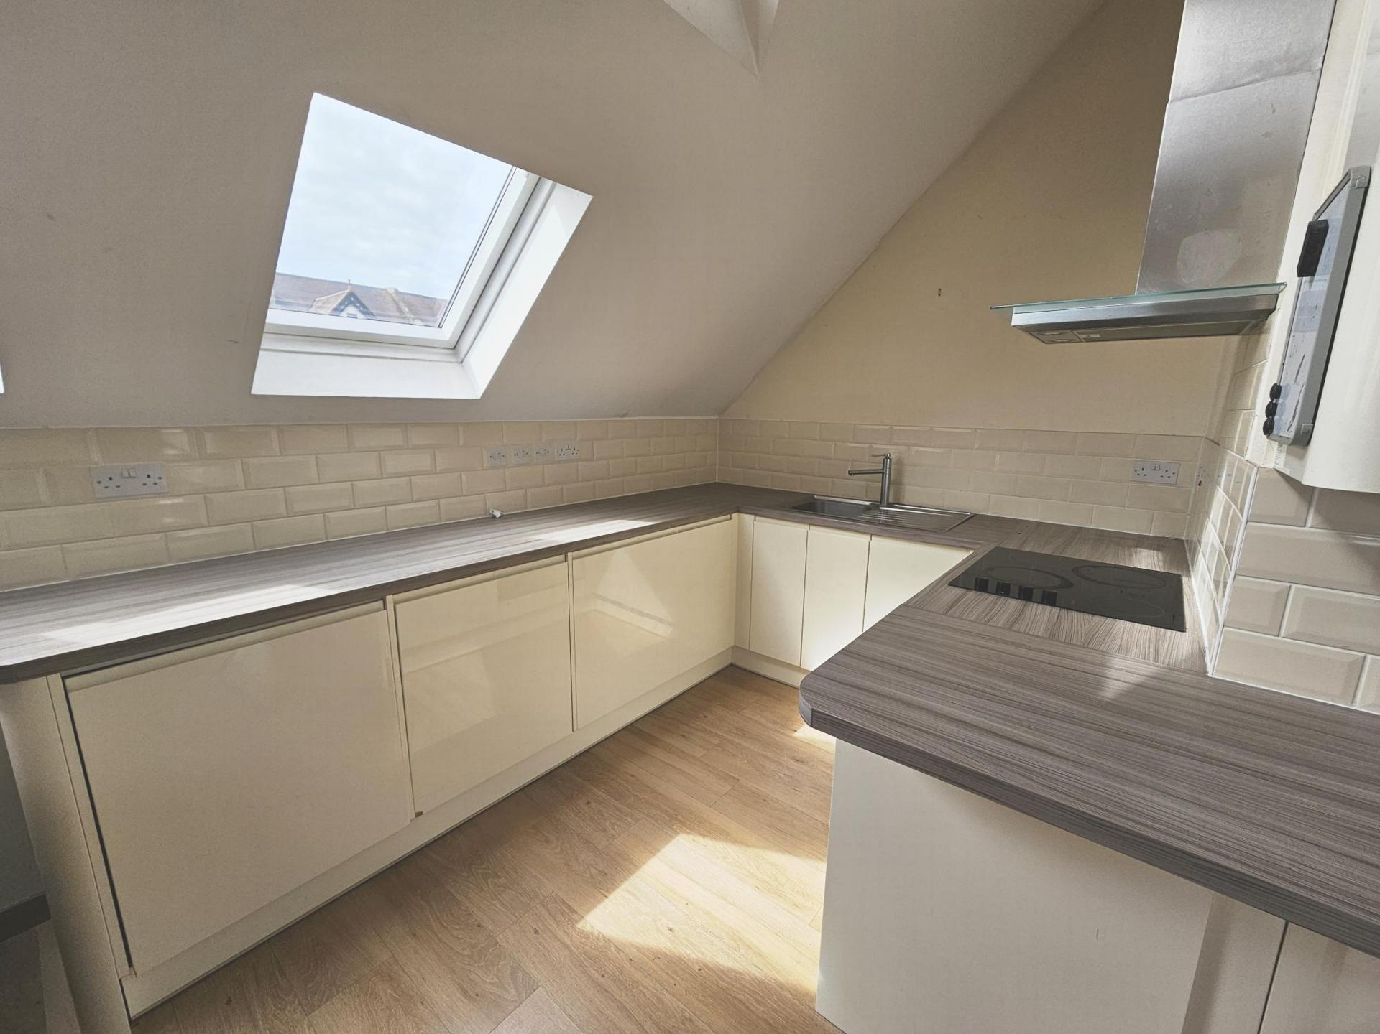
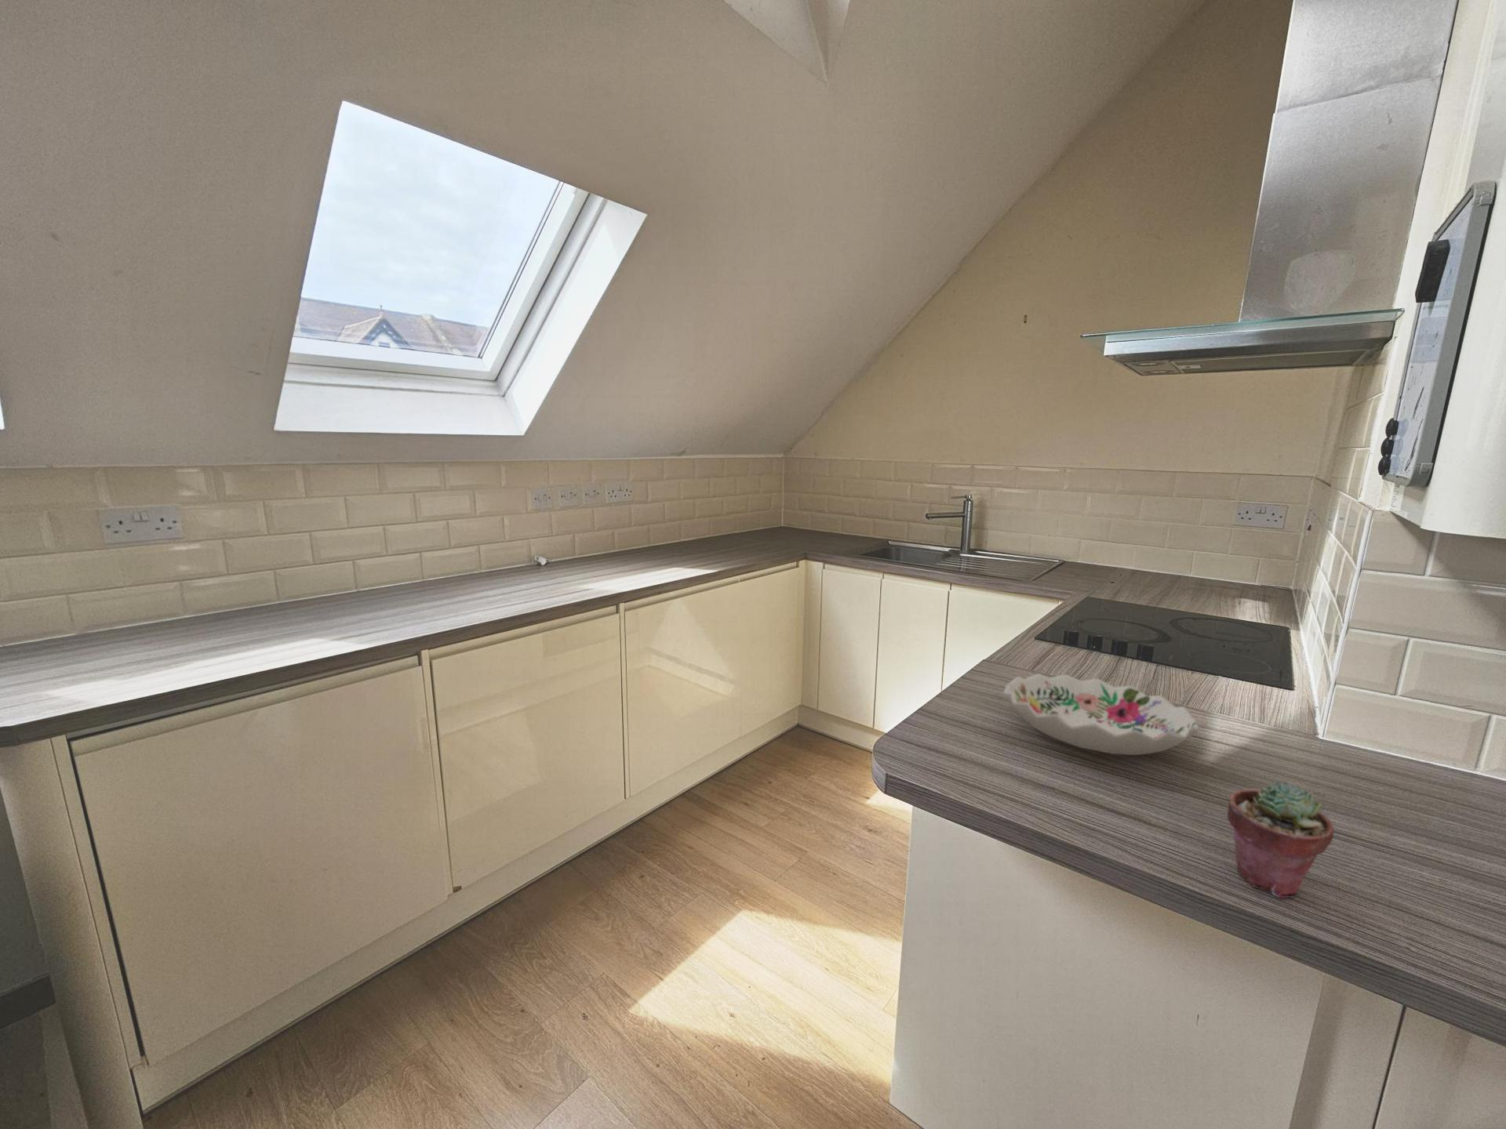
+ potted succulent [1227,780,1335,899]
+ decorative bowl [1003,672,1200,755]
